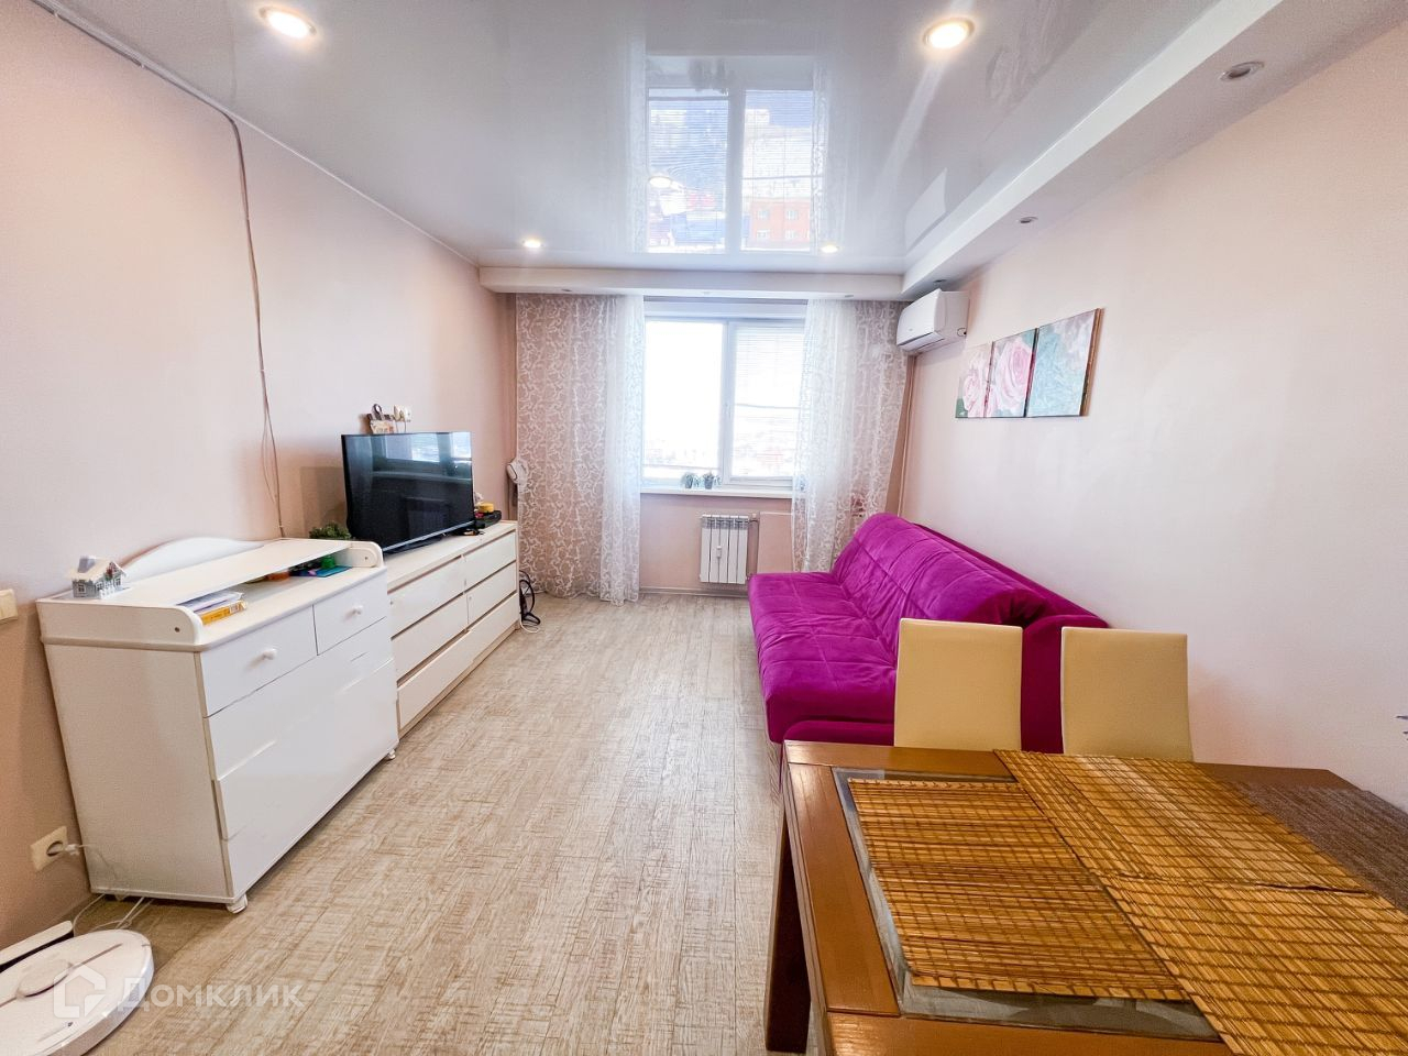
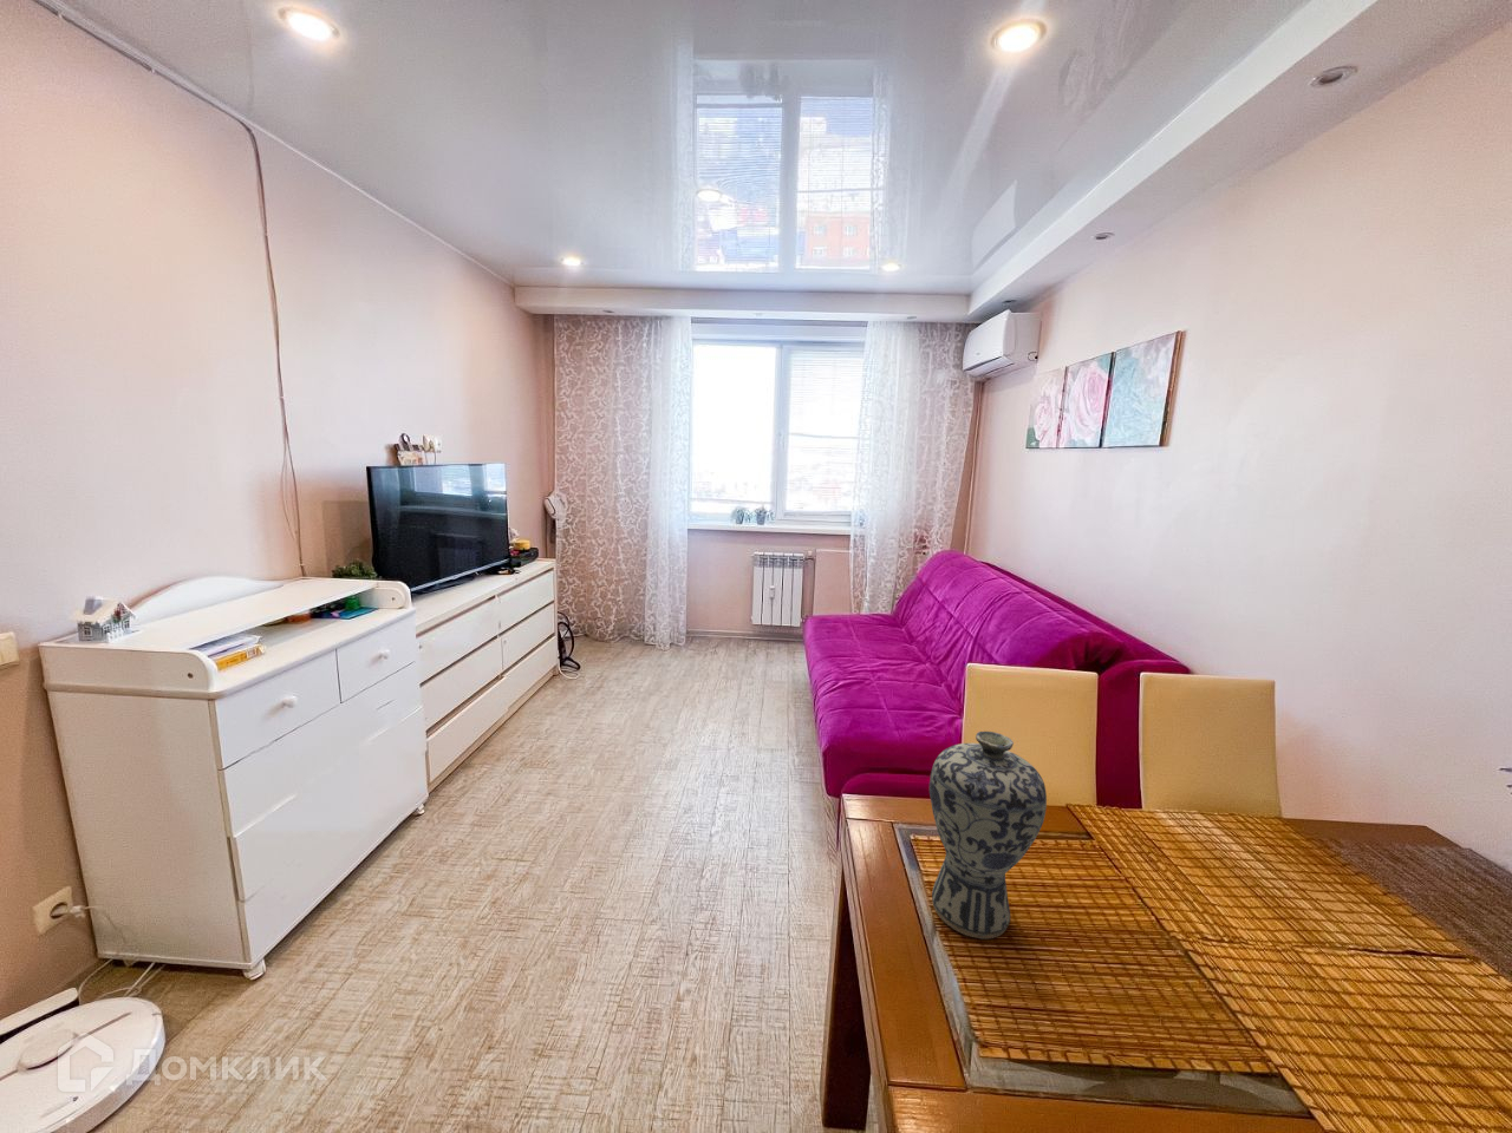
+ vase [929,731,1048,940]
